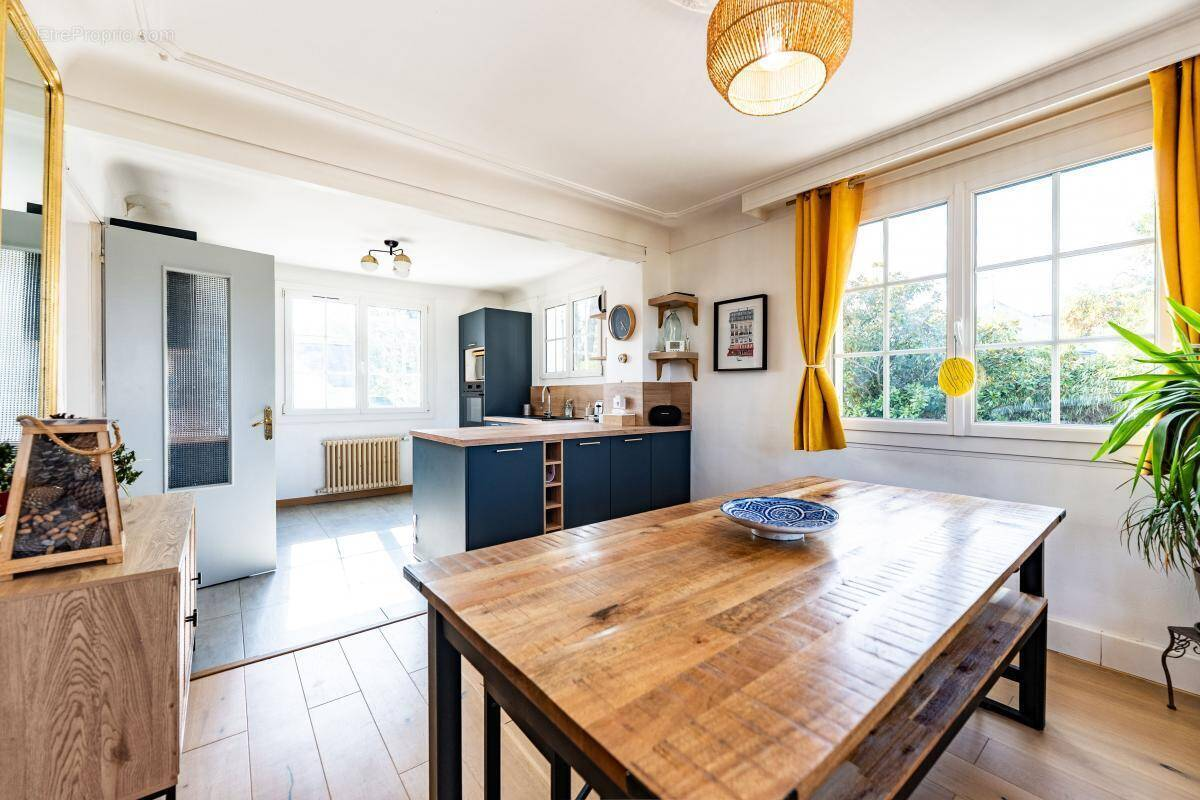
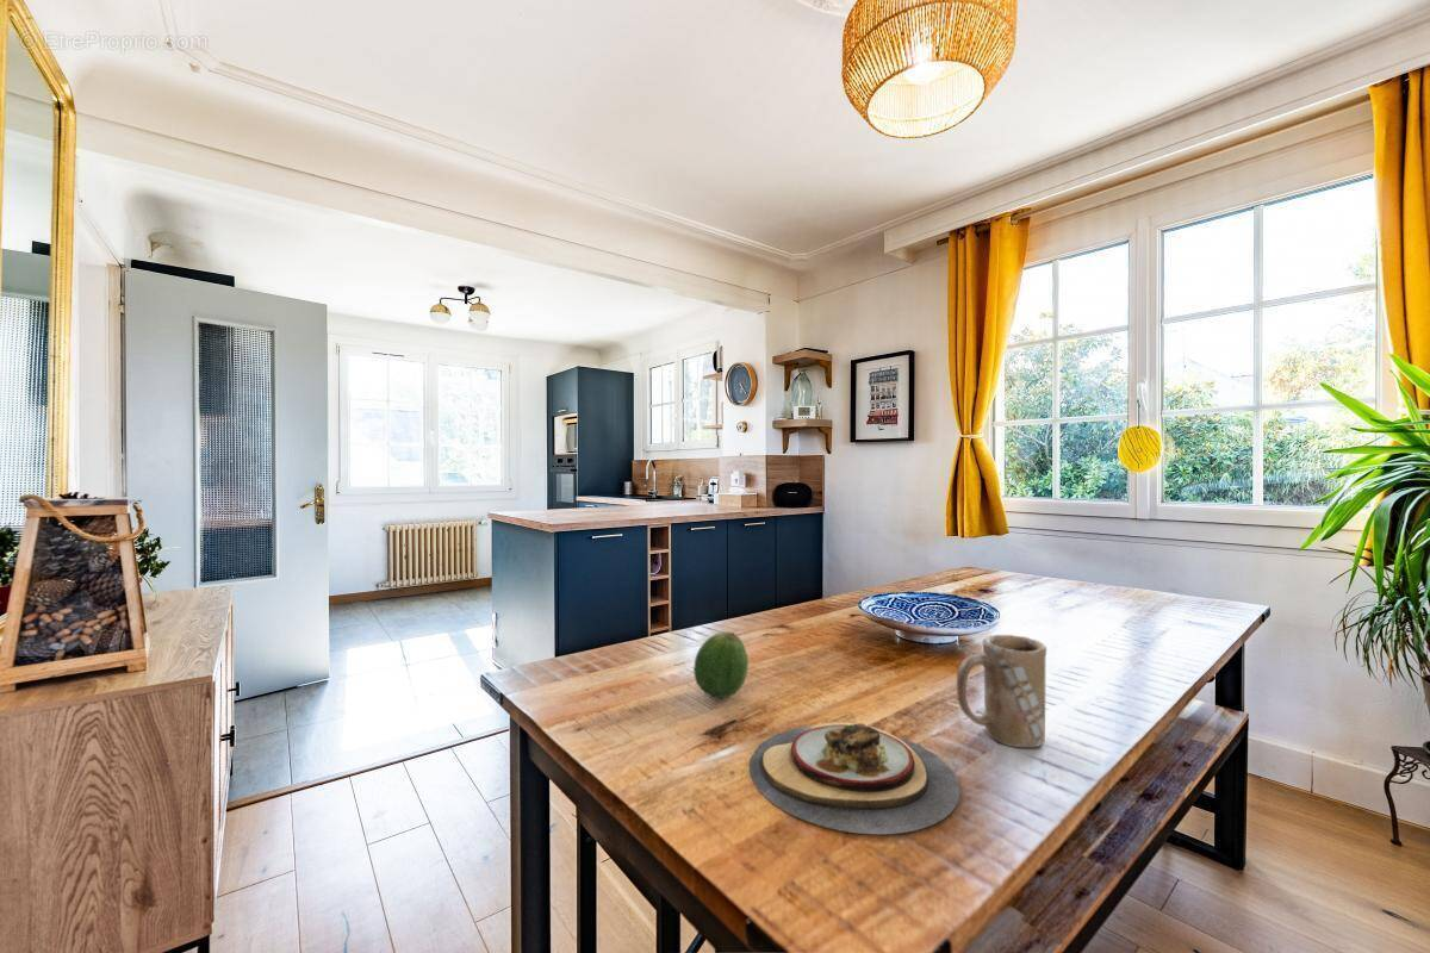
+ plate [748,721,962,835]
+ mug [956,634,1047,748]
+ fruit [692,631,750,699]
